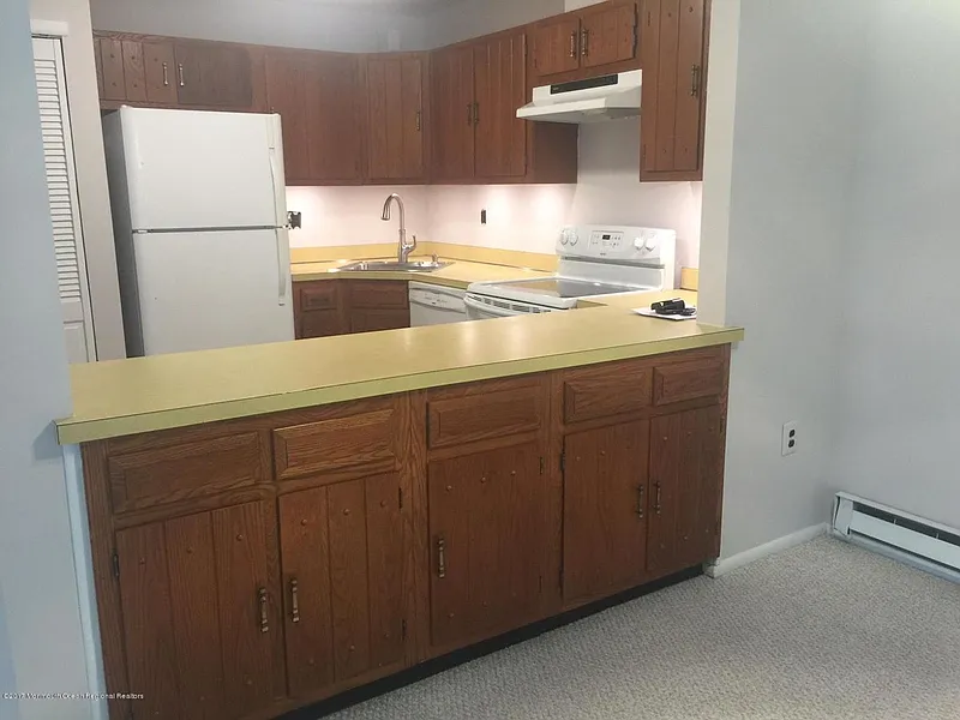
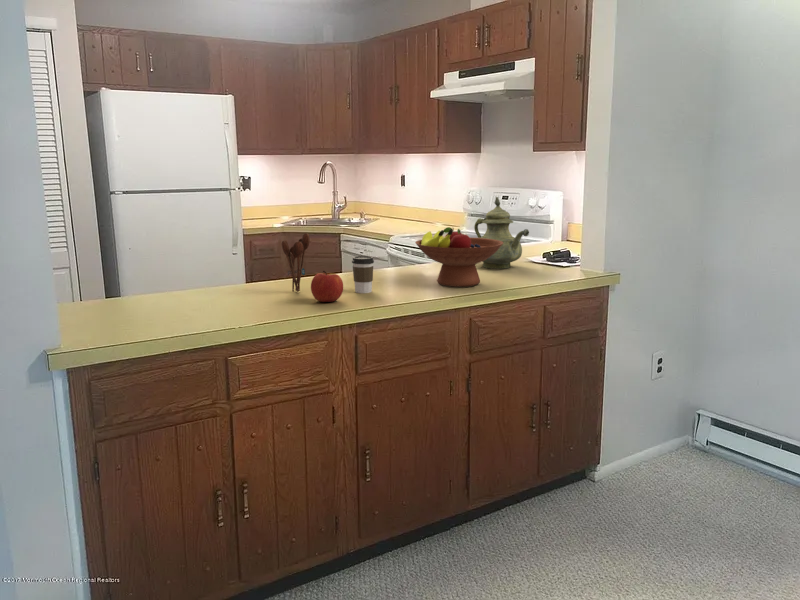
+ teapot [473,196,530,270]
+ fruit bowl [414,226,503,288]
+ apple [310,270,344,303]
+ coffee cup [351,255,375,294]
+ utensil holder [281,232,311,293]
